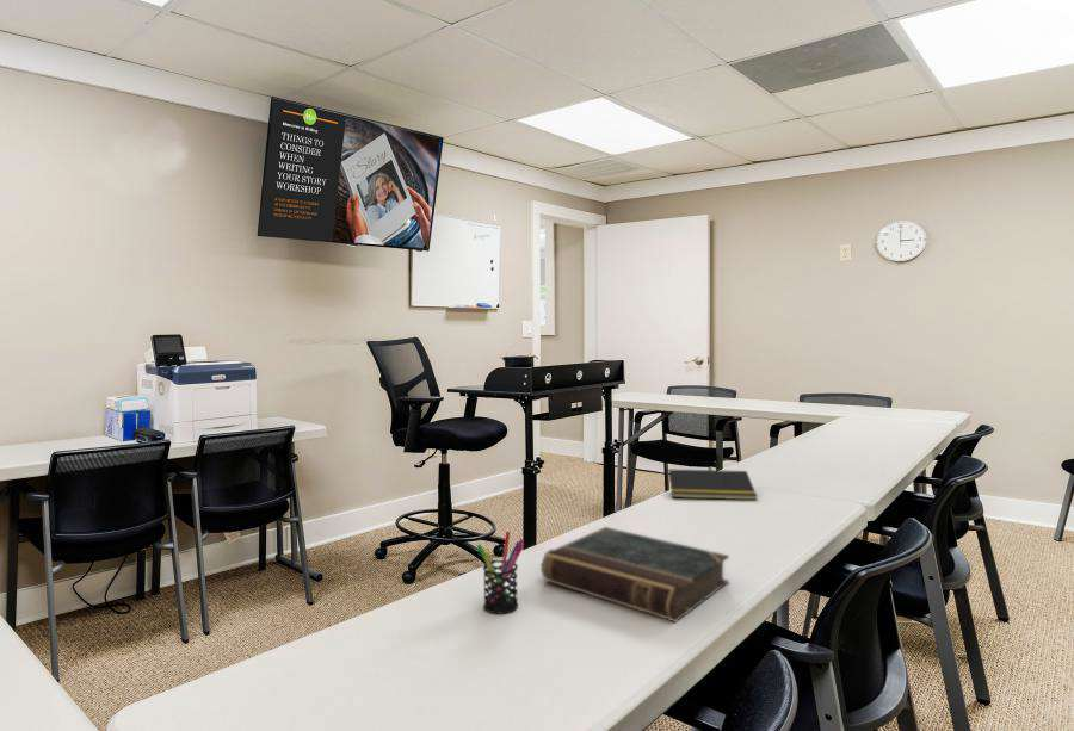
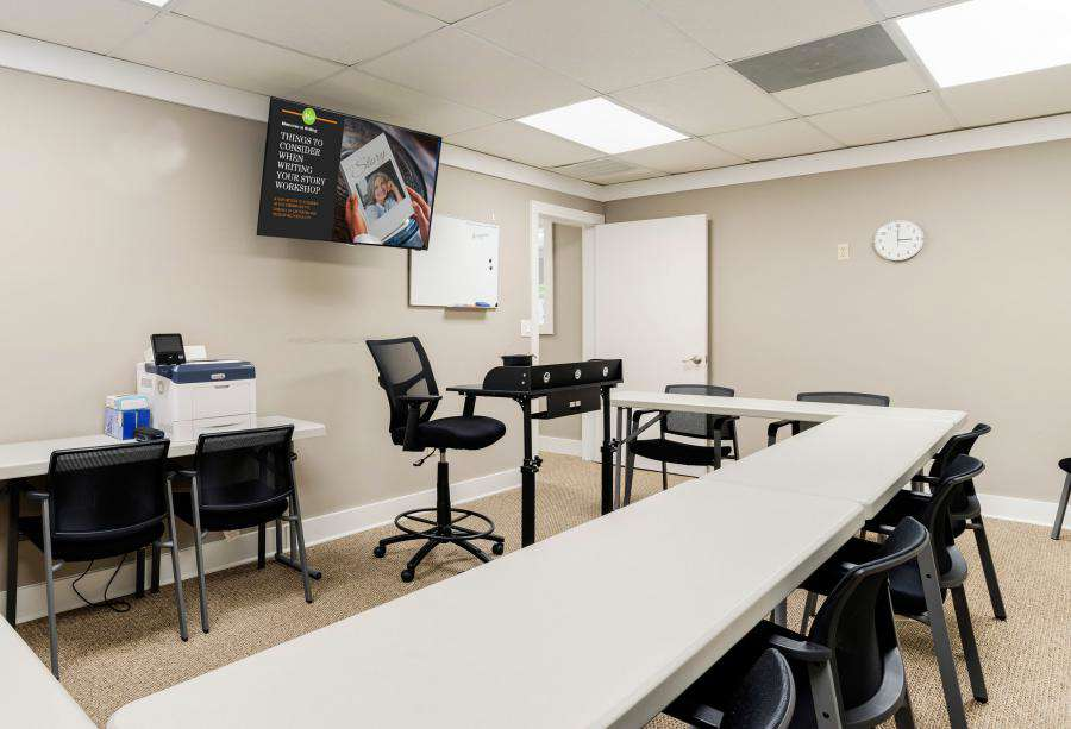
- book [539,526,730,622]
- notepad [666,469,758,501]
- pen holder [476,531,525,614]
